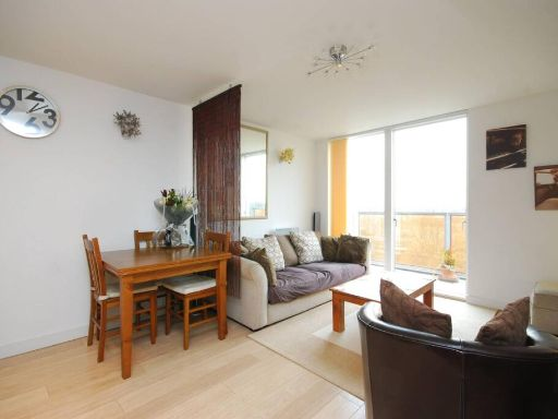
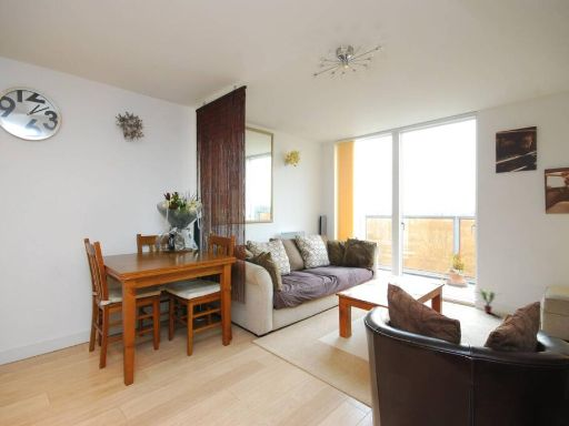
+ potted plant [472,288,506,314]
